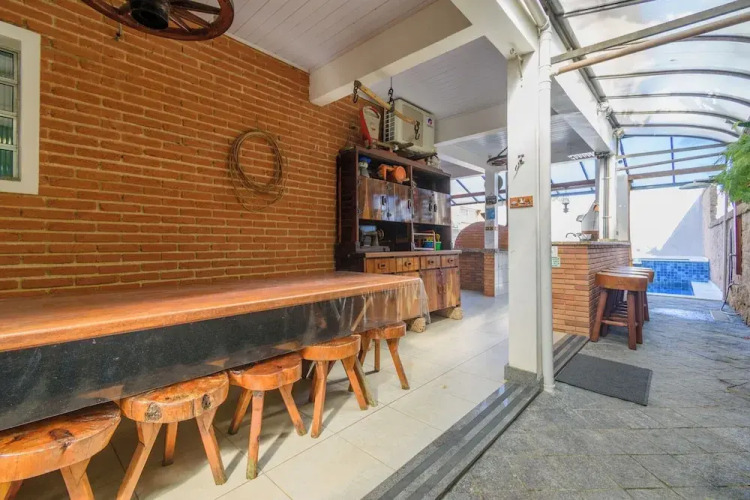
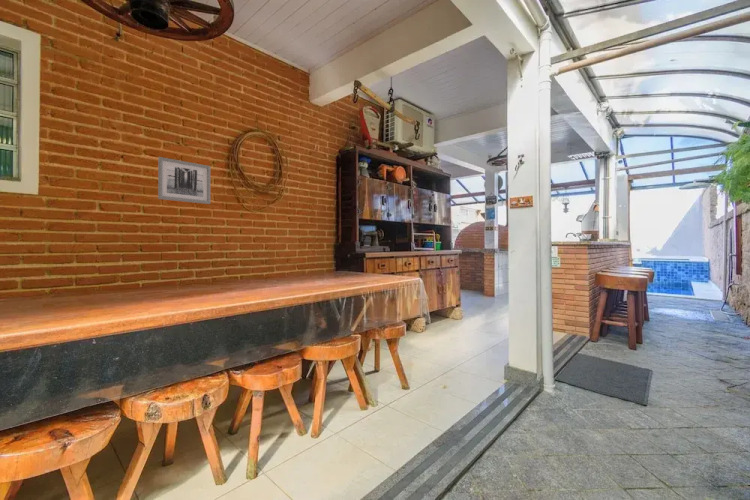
+ wall art [157,156,211,205]
